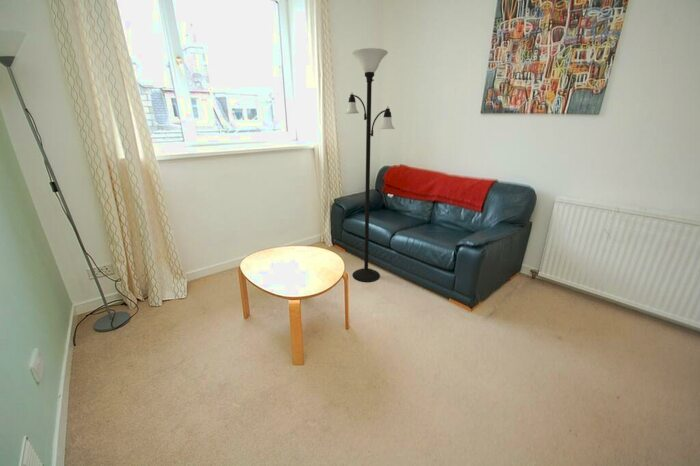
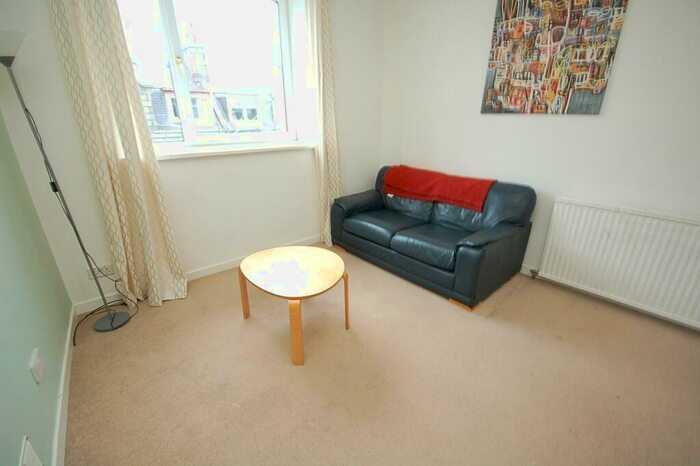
- floor lamp [344,47,396,283]
